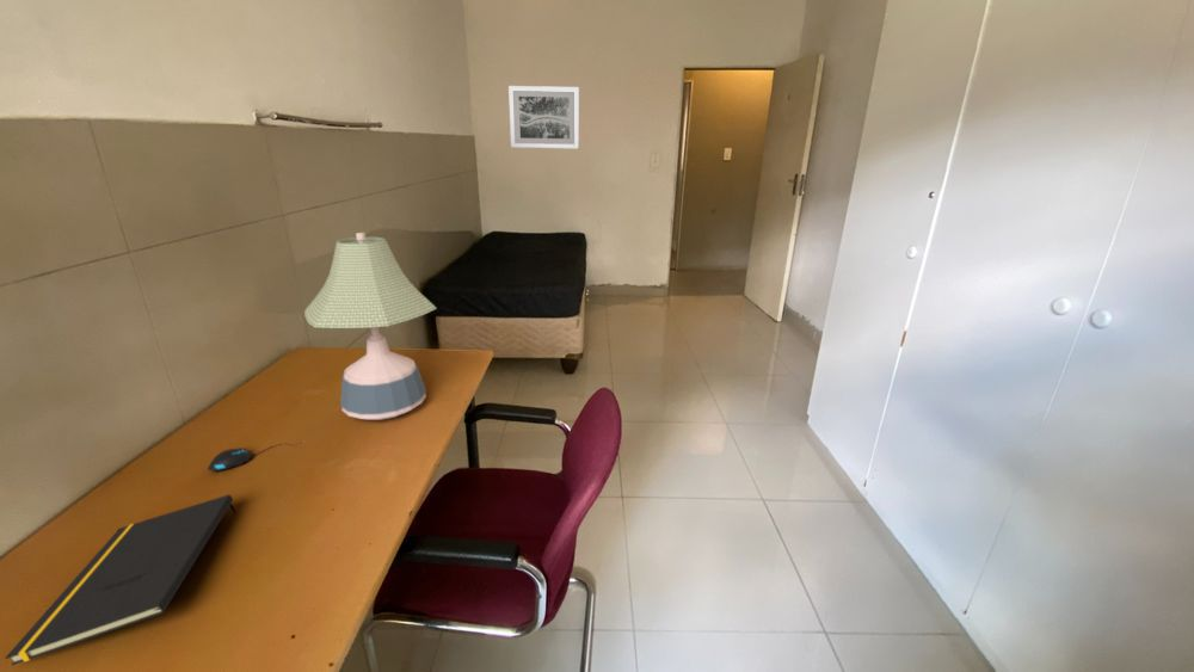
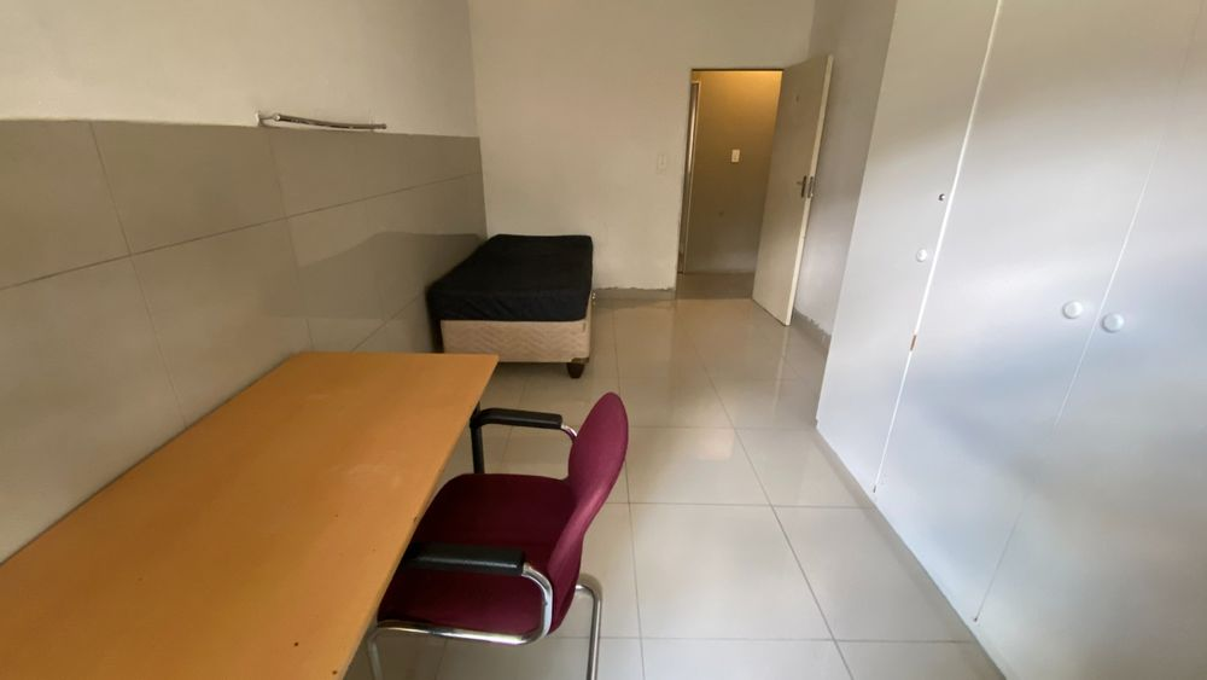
- notepad [4,493,238,666]
- mouse [207,442,301,473]
- wall art [507,85,580,150]
- desk lamp [303,232,437,421]
